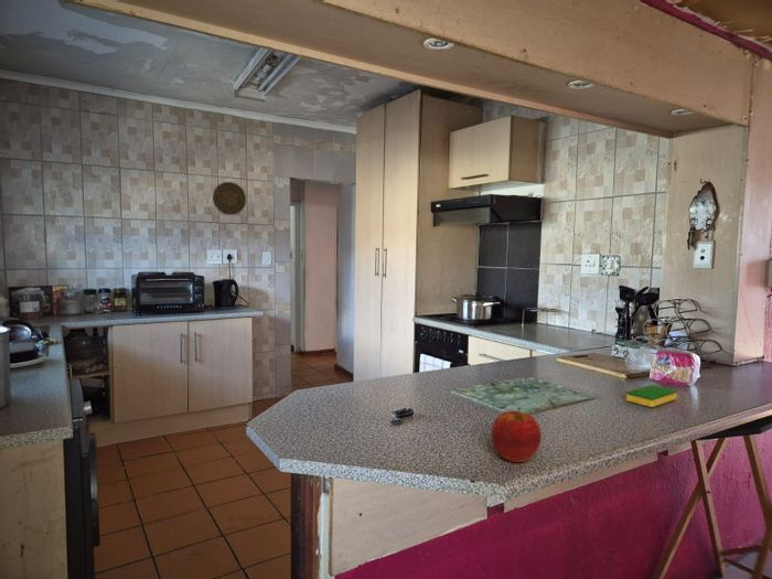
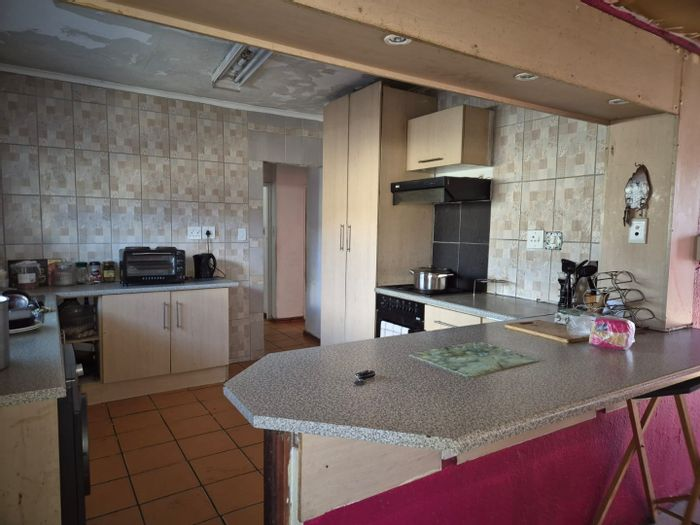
- dish sponge [625,384,678,408]
- apple [490,406,543,463]
- decorative plate [212,181,247,216]
